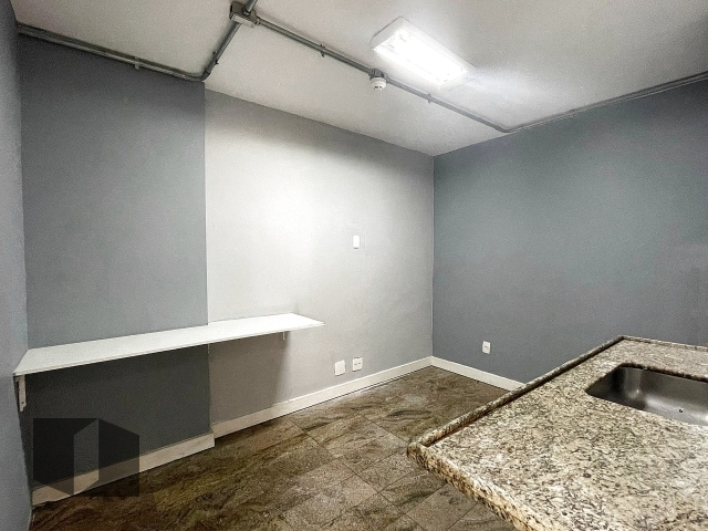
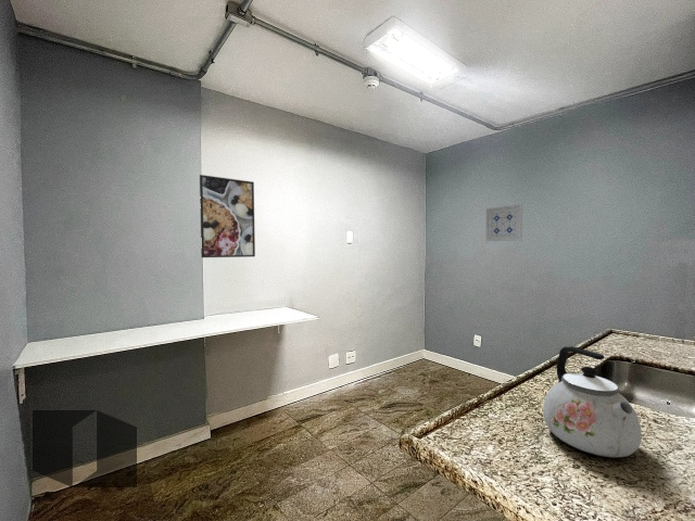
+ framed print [199,174,256,258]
+ wall art [484,203,523,243]
+ kettle [542,345,643,458]
